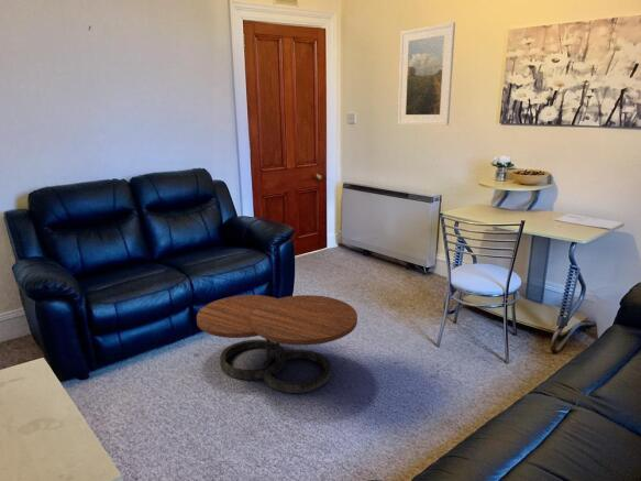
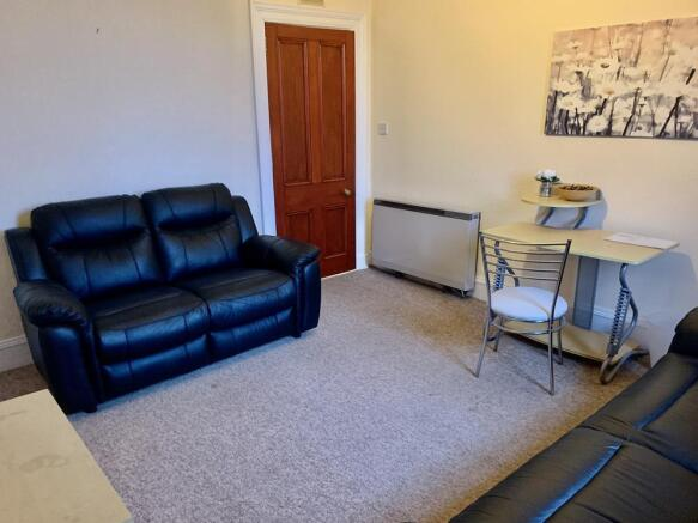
- coffee table [196,294,358,394]
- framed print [397,21,456,127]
